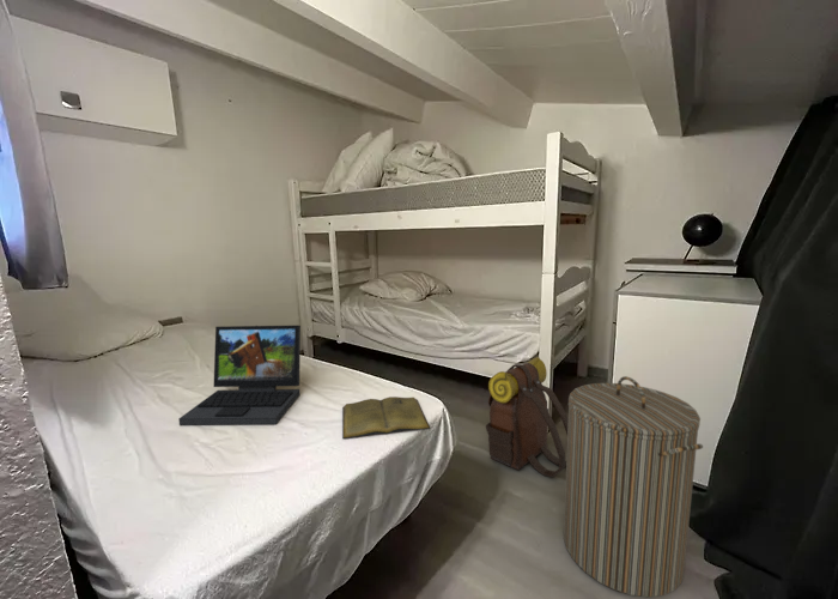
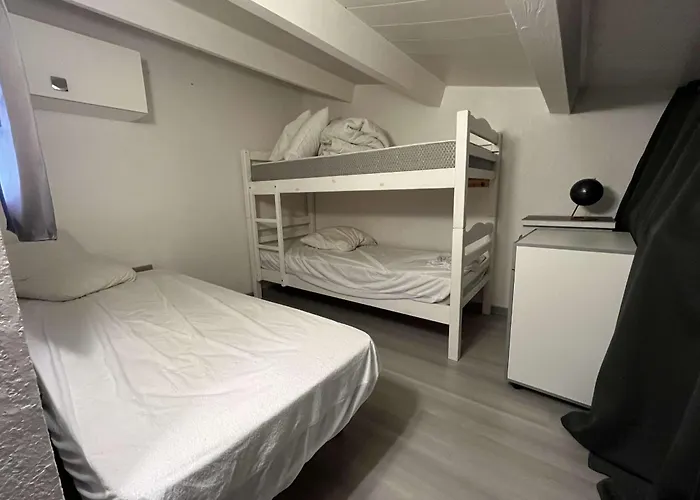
- backpack [485,356,569,478]
- laundry hamper [563,375,704,598]
- laptop [177,325,302,426]
- book [341,395,431,440]
